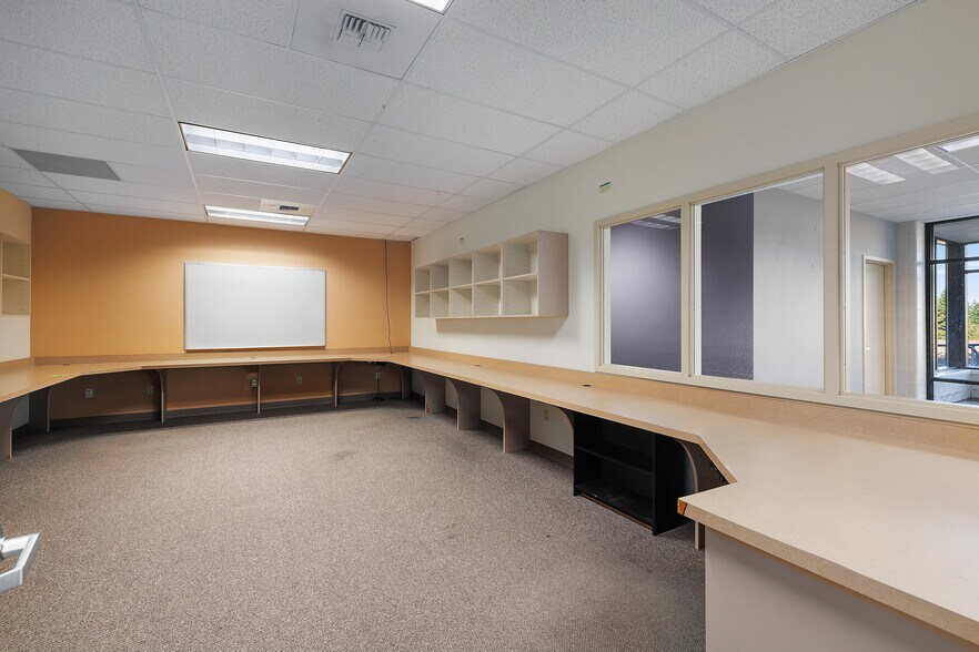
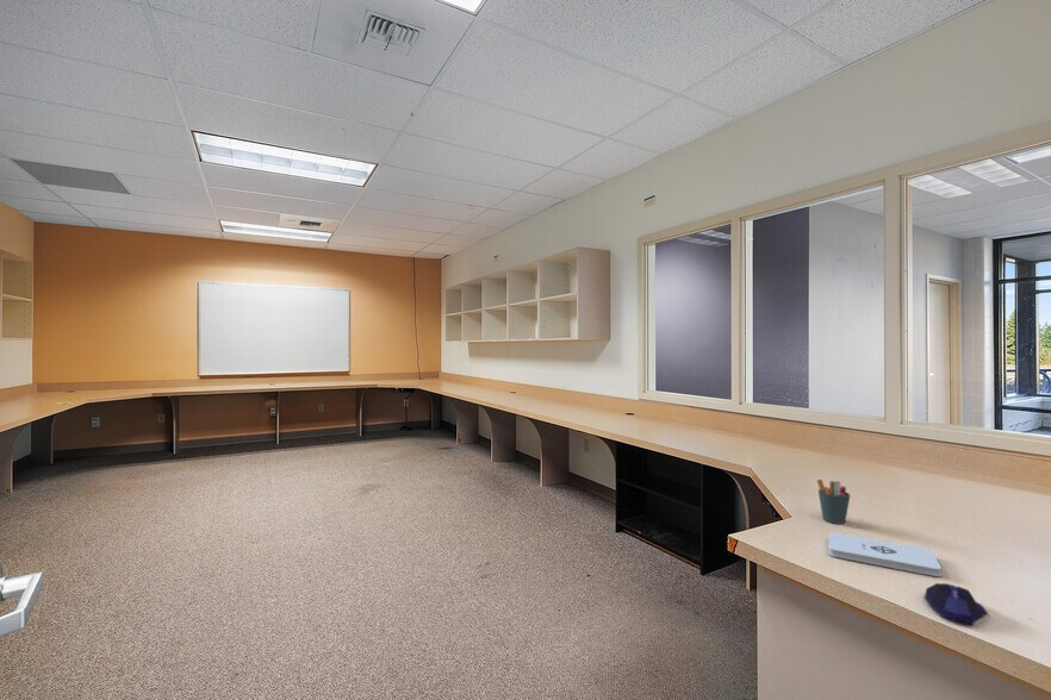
+ pen holder [816,479,851,525]
+ notepad [827,531,943,577]
+ computer mouse [923,582,989,626]
